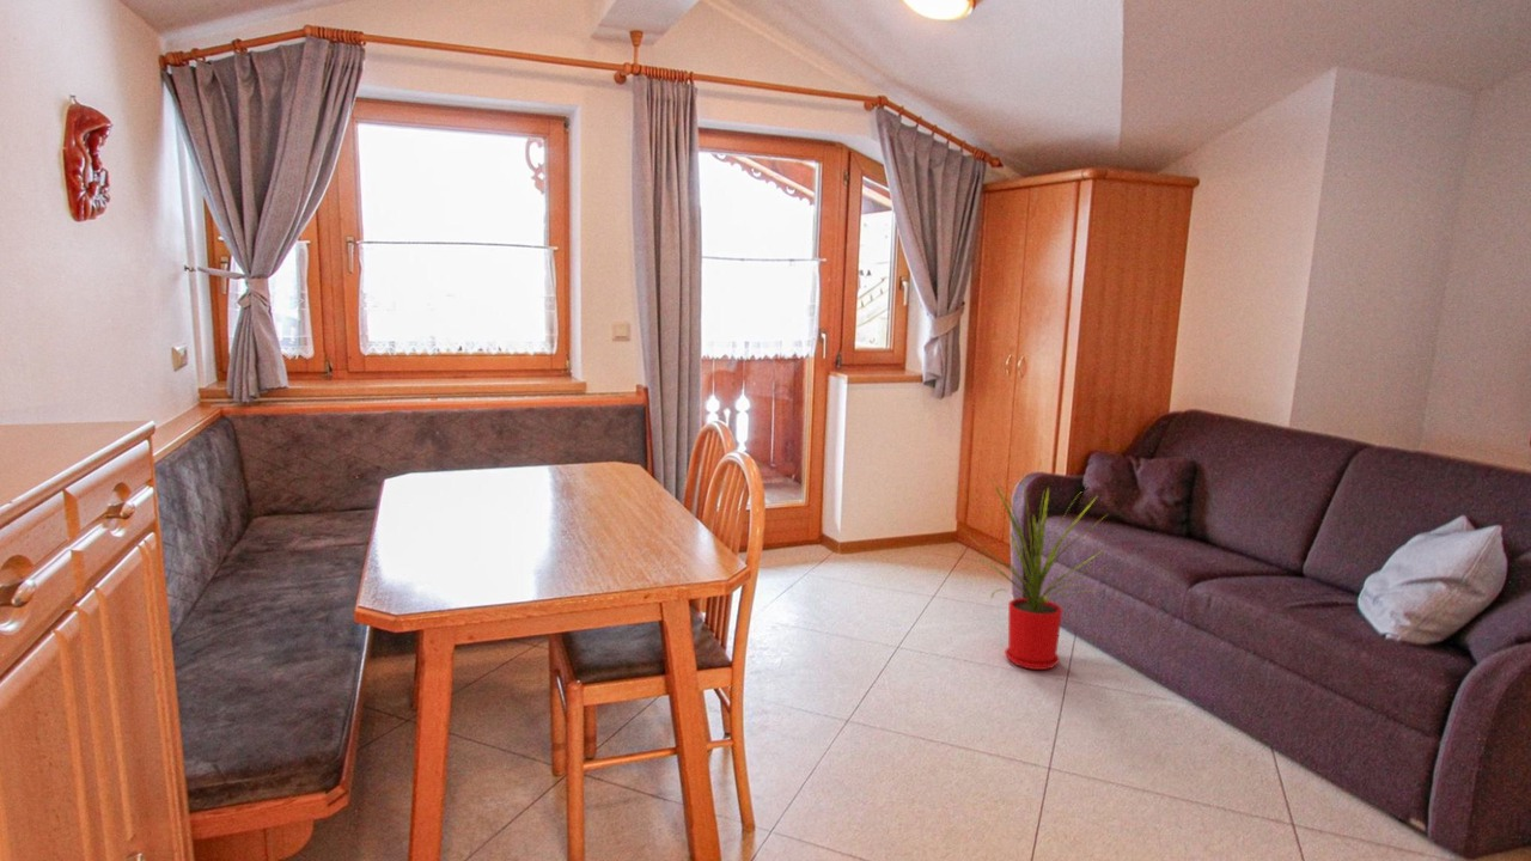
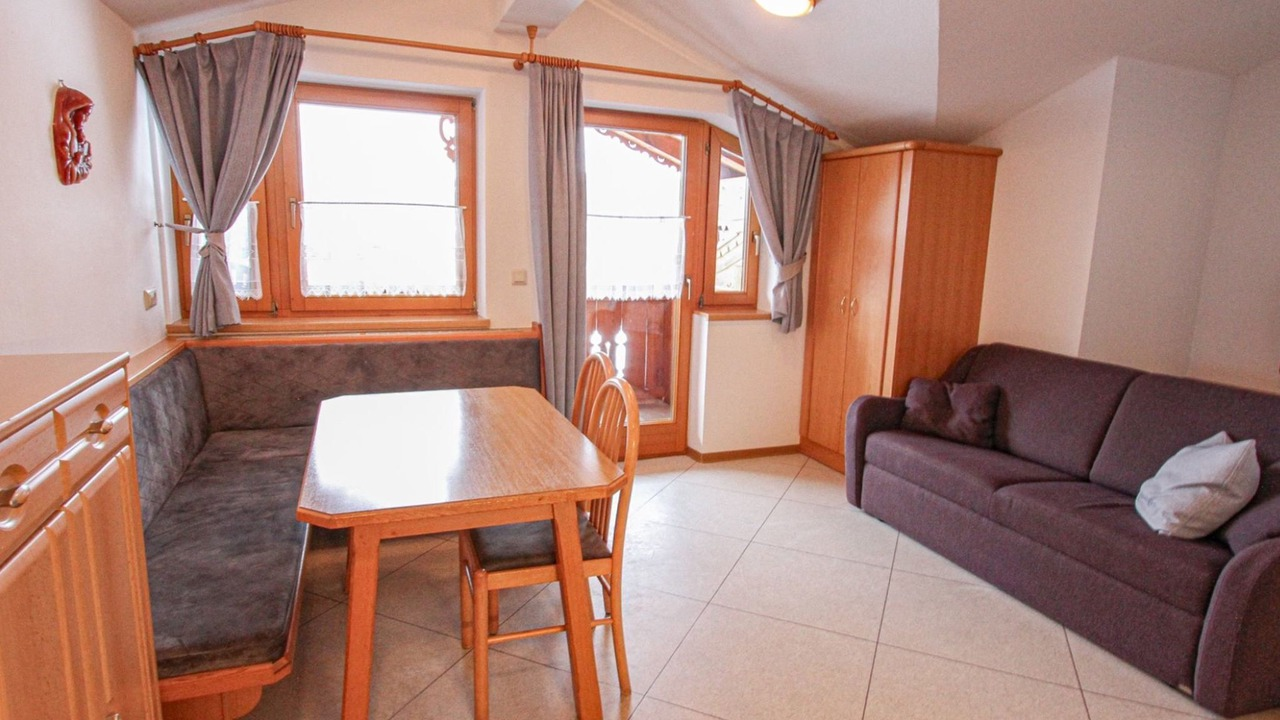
- house plant [958,471,1109,671]
